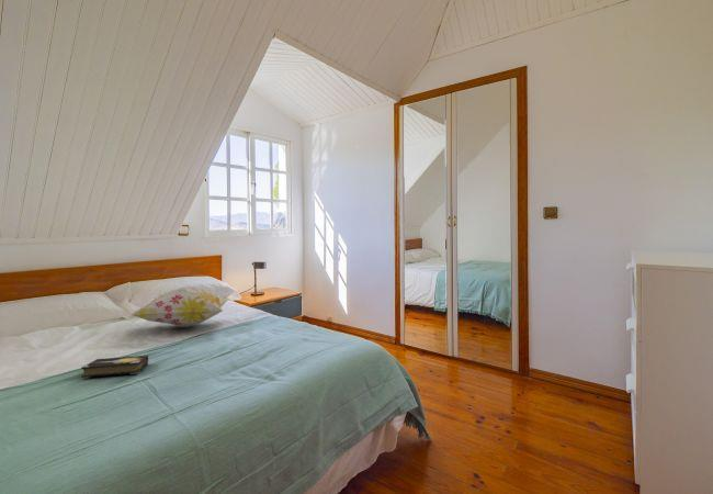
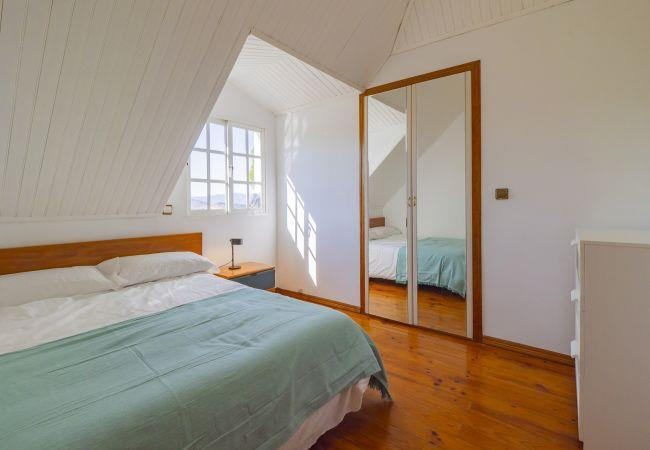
- hardback book [80,355,149,380]
- decorative pillow [131,285,229,328]
